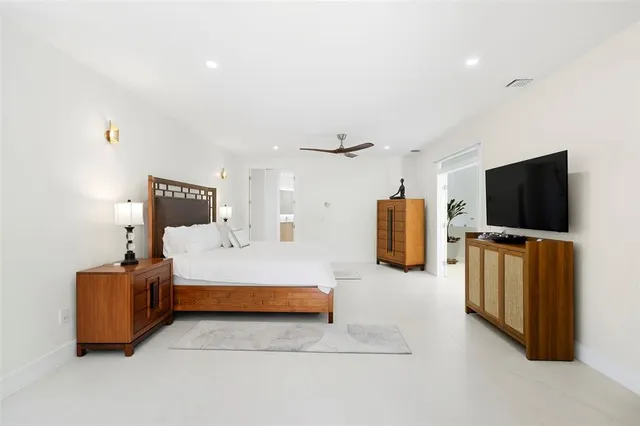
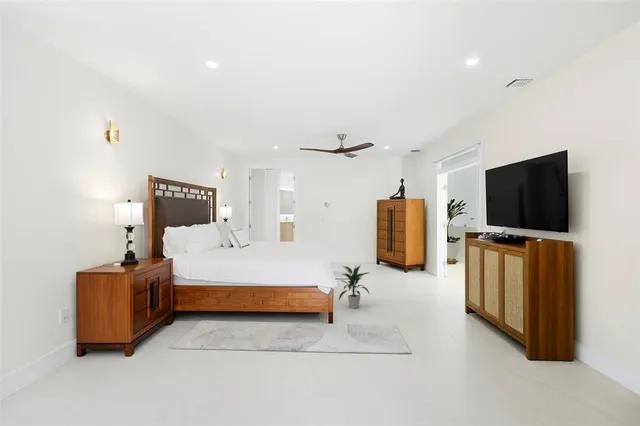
+ indoor plant [338,264,370,310]
